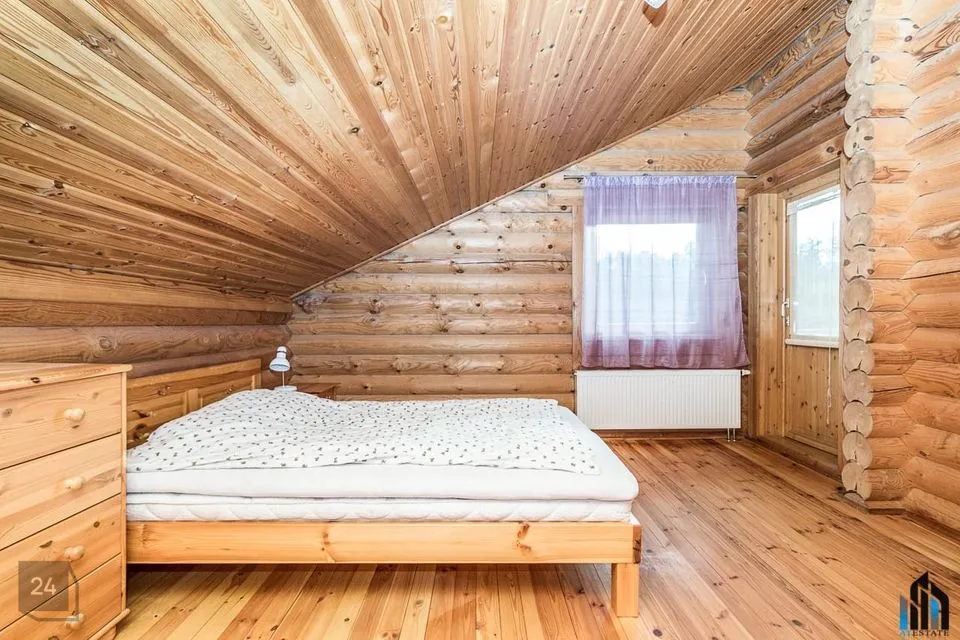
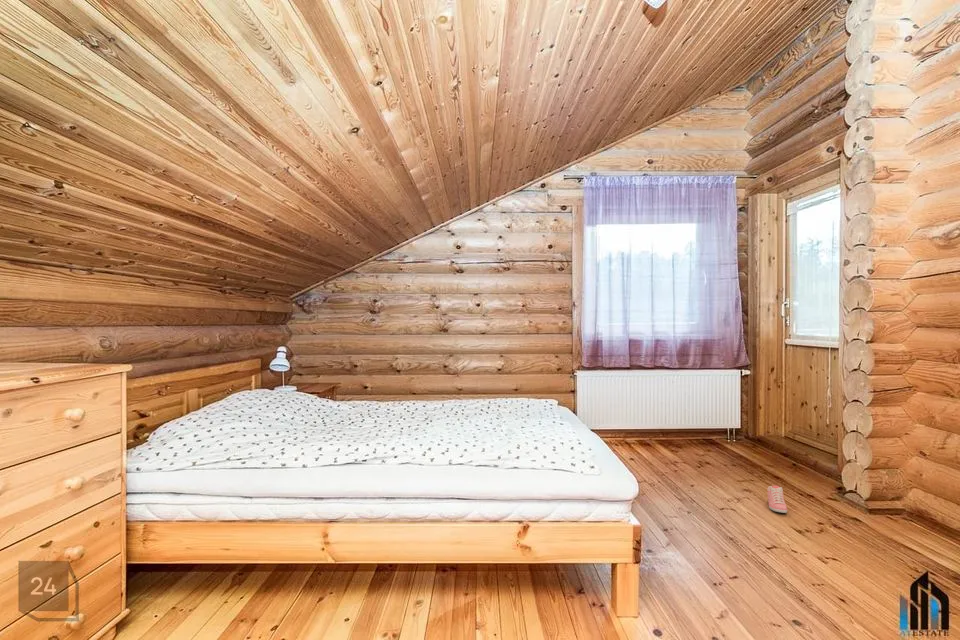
+ sneaker [766,485,788,514]
